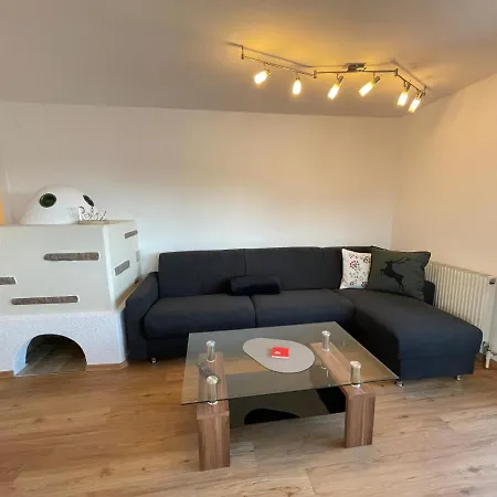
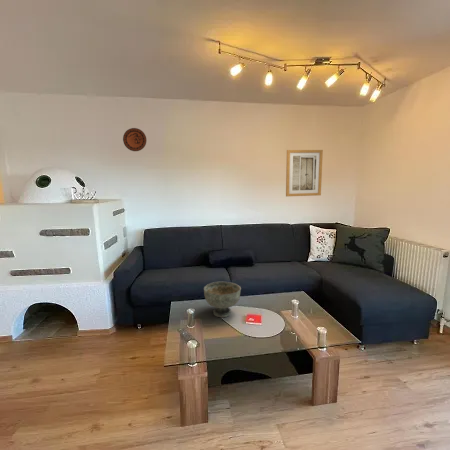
+ wall art [285,149,324,197]
+ decorative bowl [203,281,242,318]
+ decorative plate [122,127,147,152]
